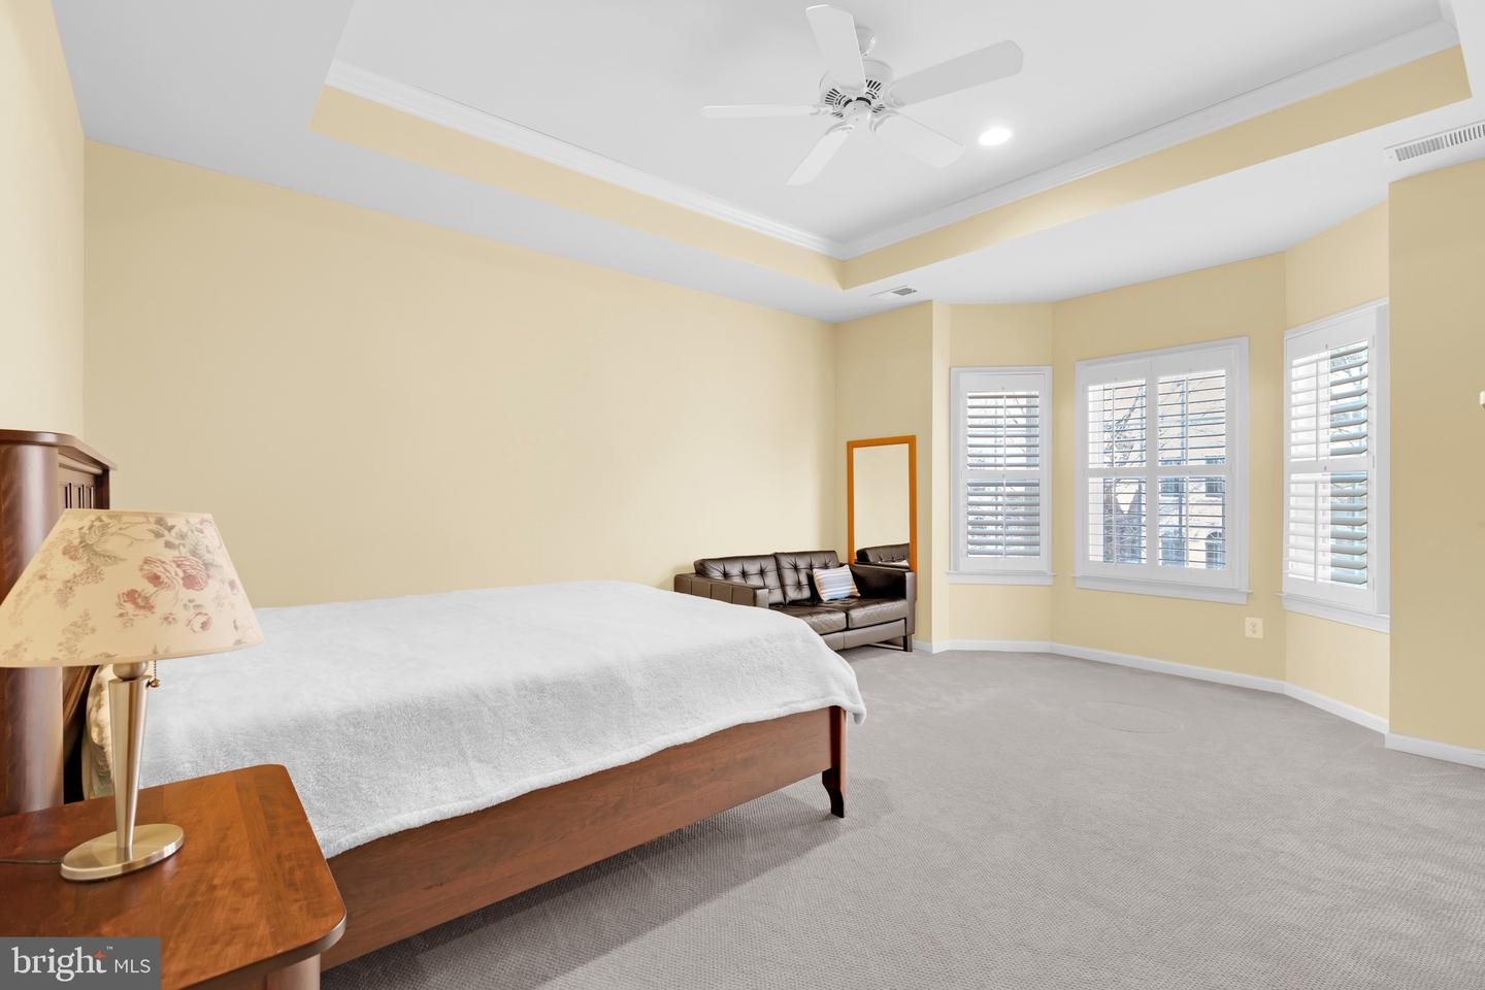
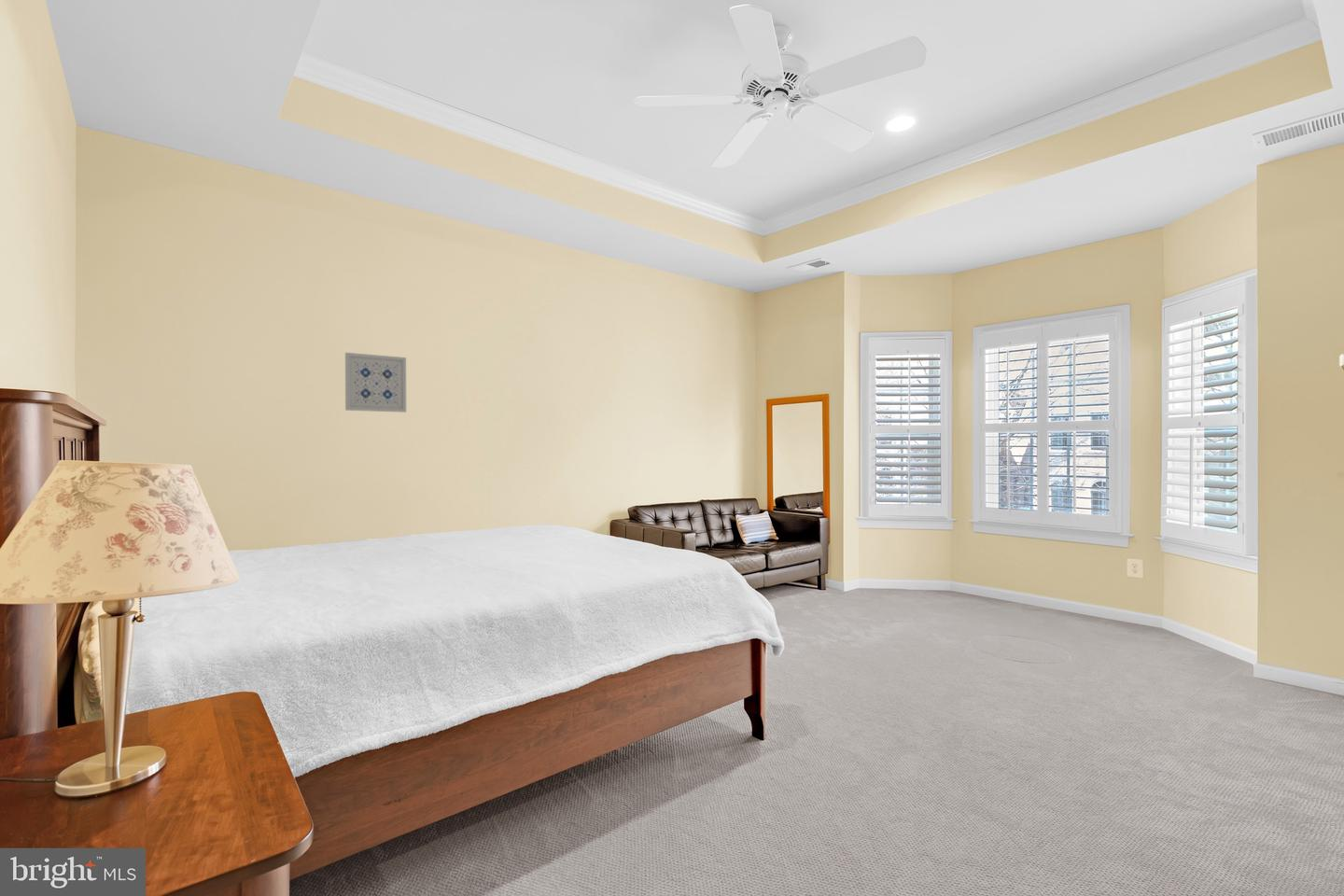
+ wall art [344,352,407,413]
